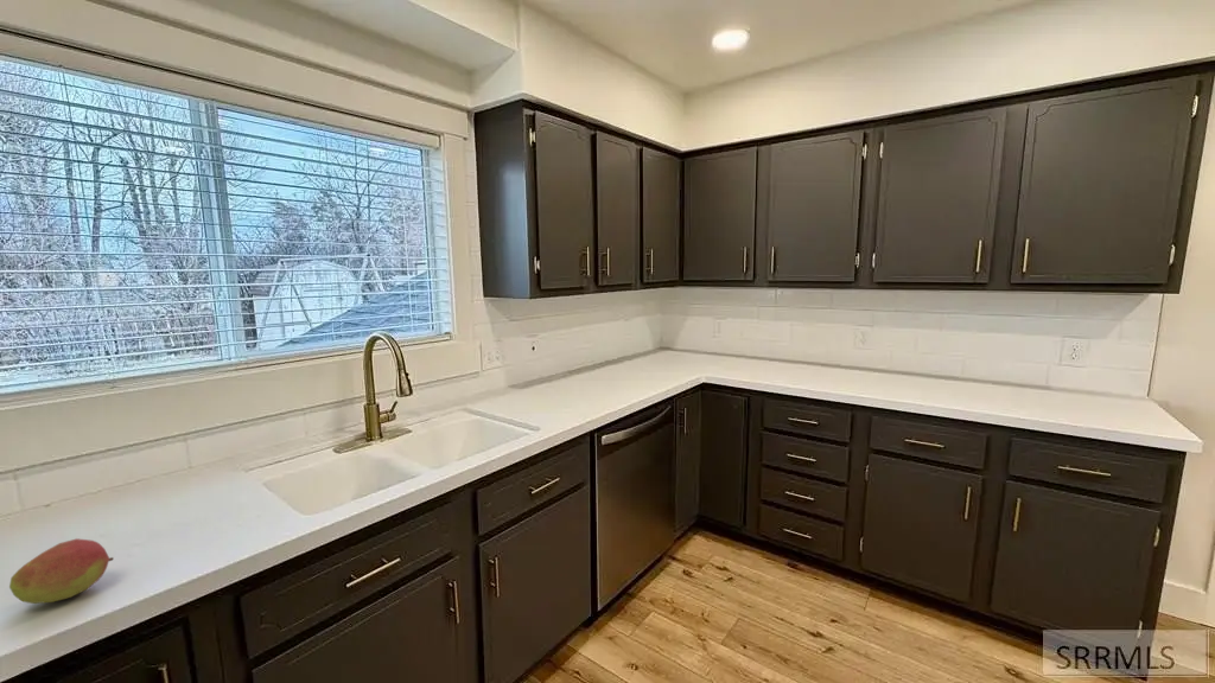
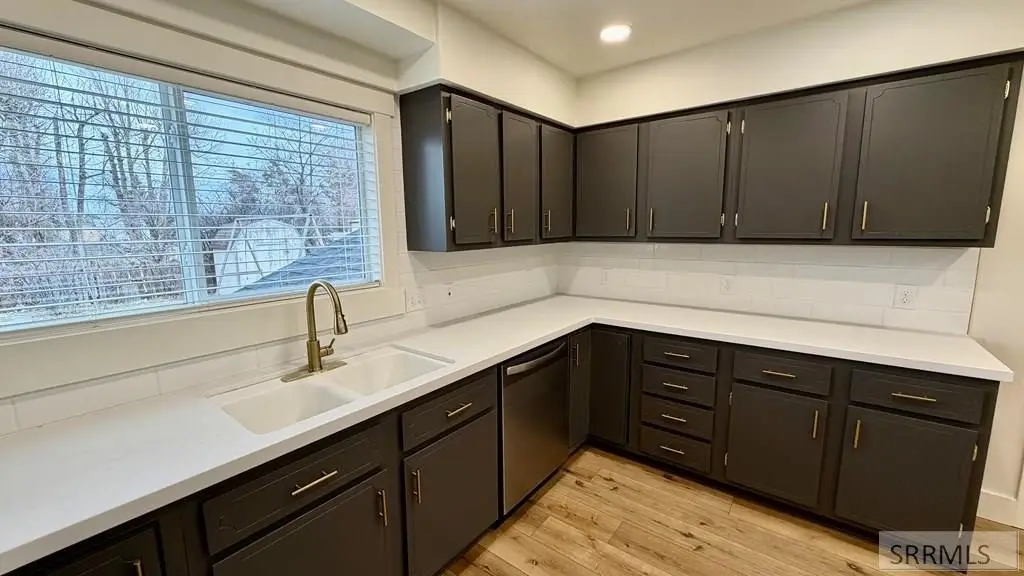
- fruit [8,537,114,605]
